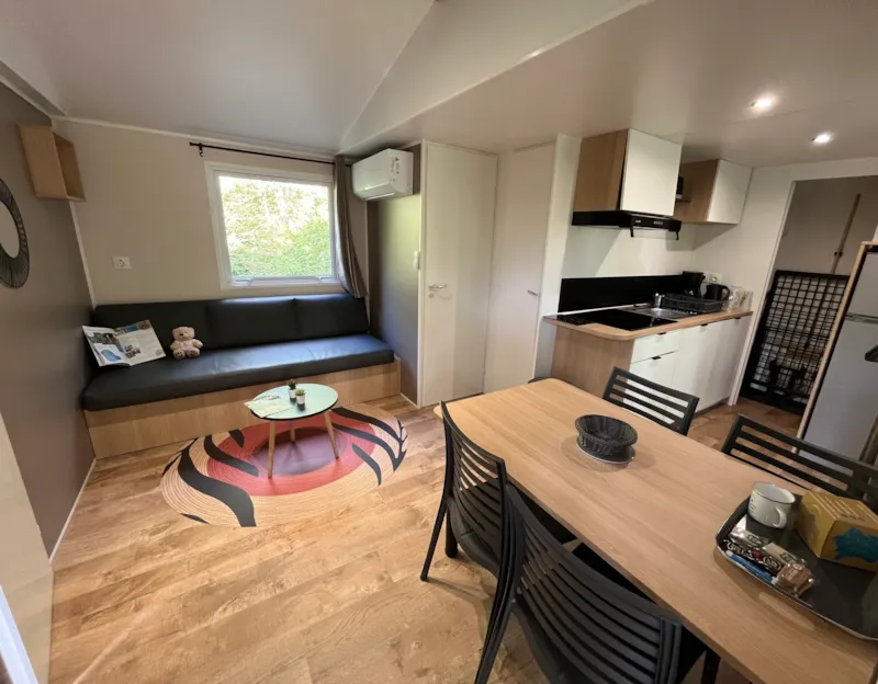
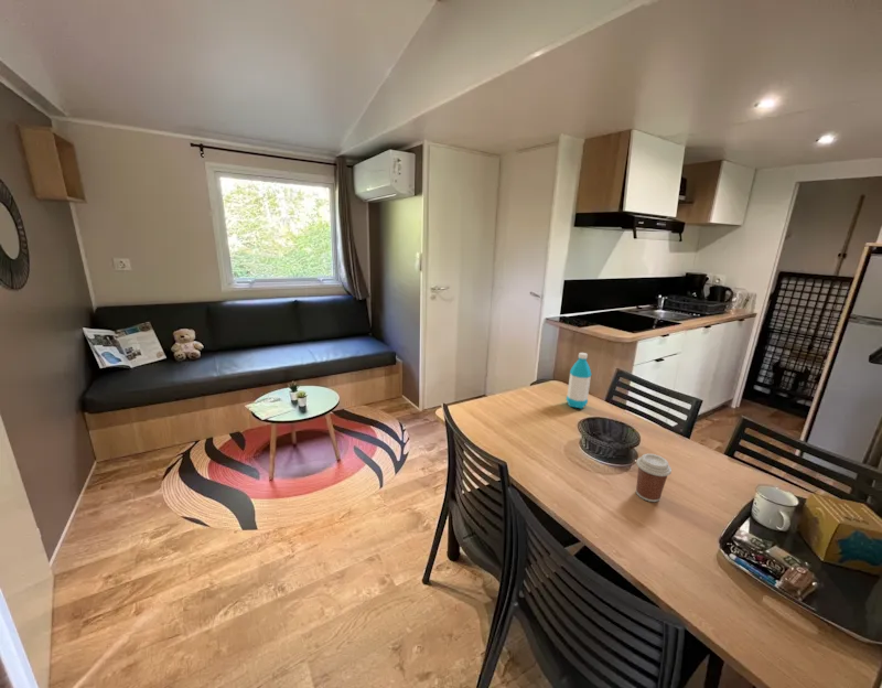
+ coffee cup [635,452,673,503]
+ water bottle [566,352,592,410]
